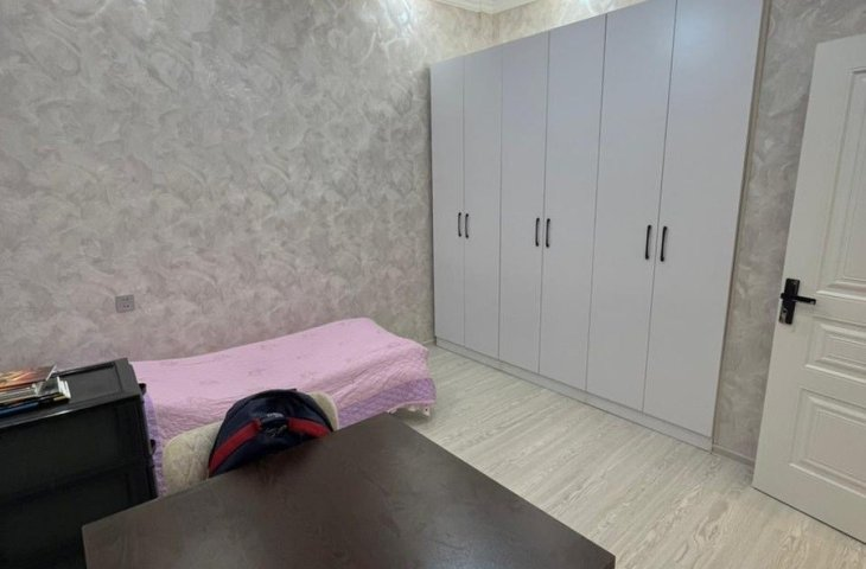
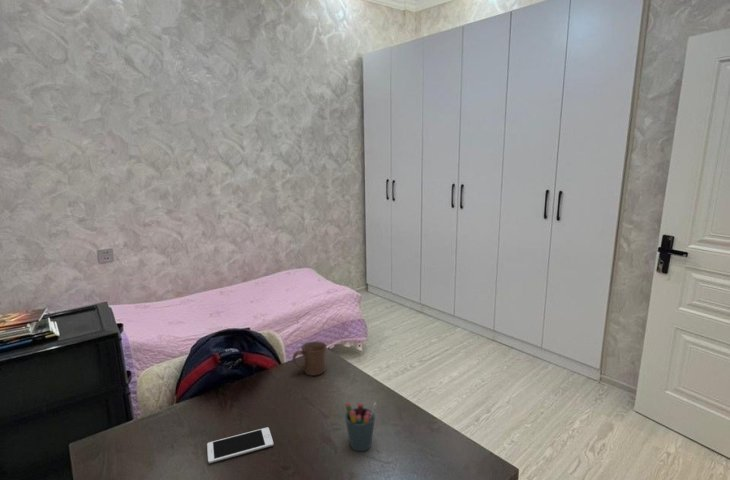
+ pen holder [344,401,377,452]
+ mug [292,340,328,376]
+ cell phone [206,426,274,464]
